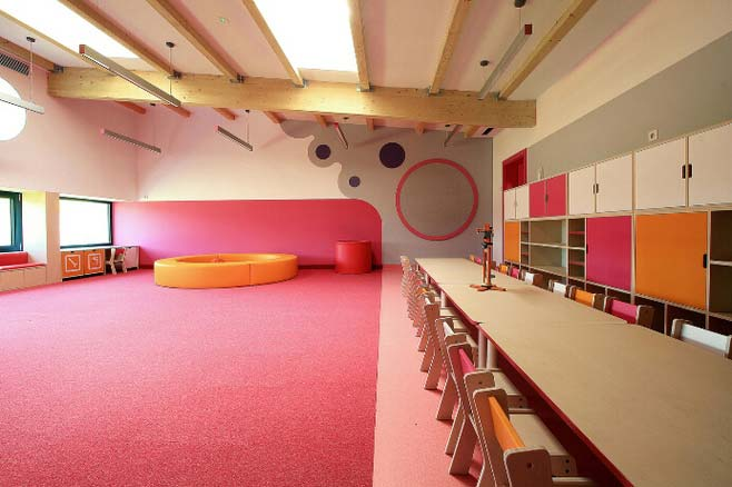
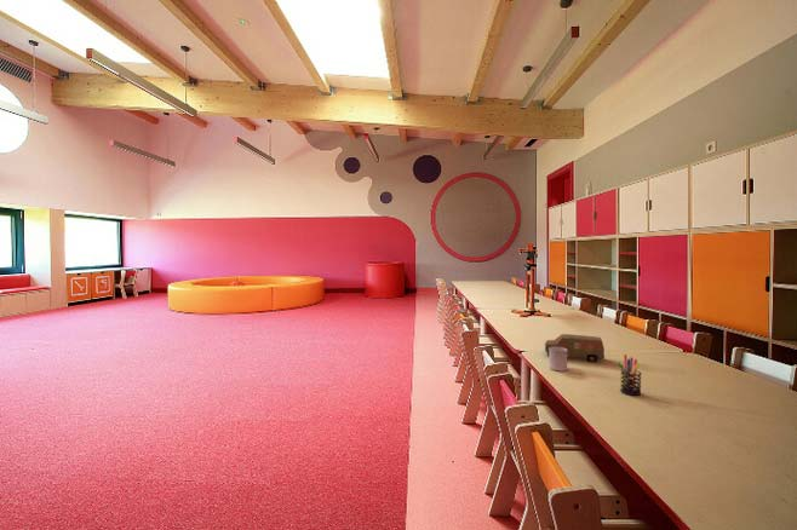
+ cup [547,347,569,371]
+ pen holder [617,353,643,397]
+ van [544,333,606,363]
